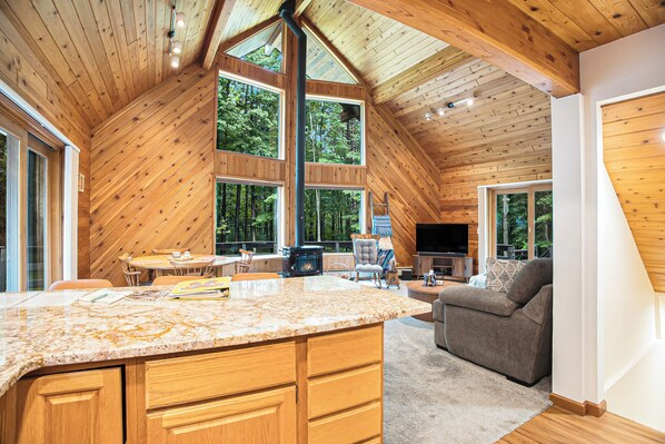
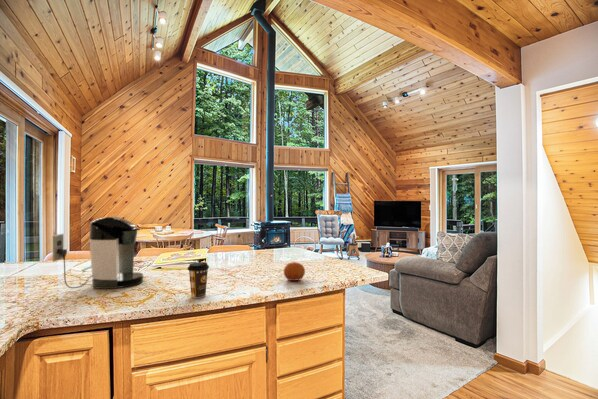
+ coffee maker [52,216,144,290]
+ coffee cup [187,261,210,299]
+ fruit [283,261,306,282]
